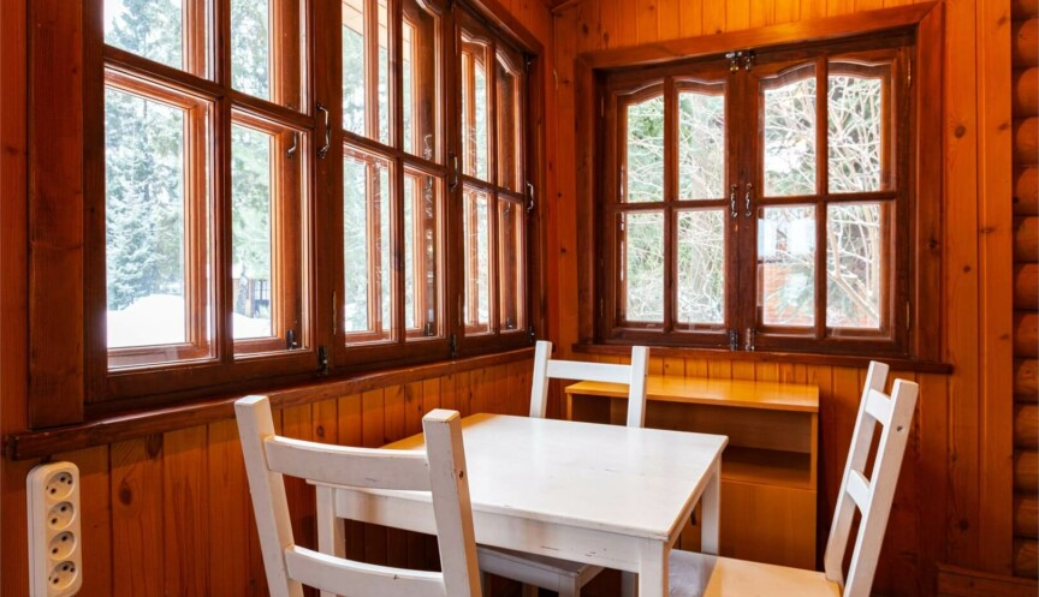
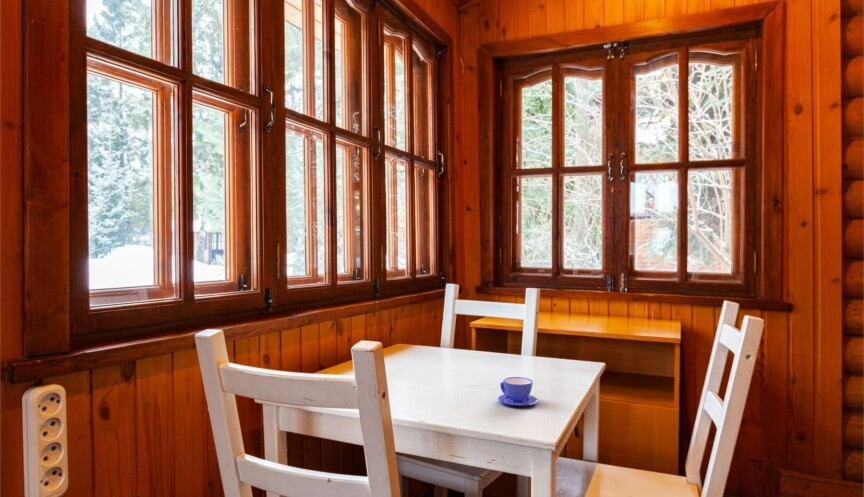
+ teacup [497,376,539,406]
